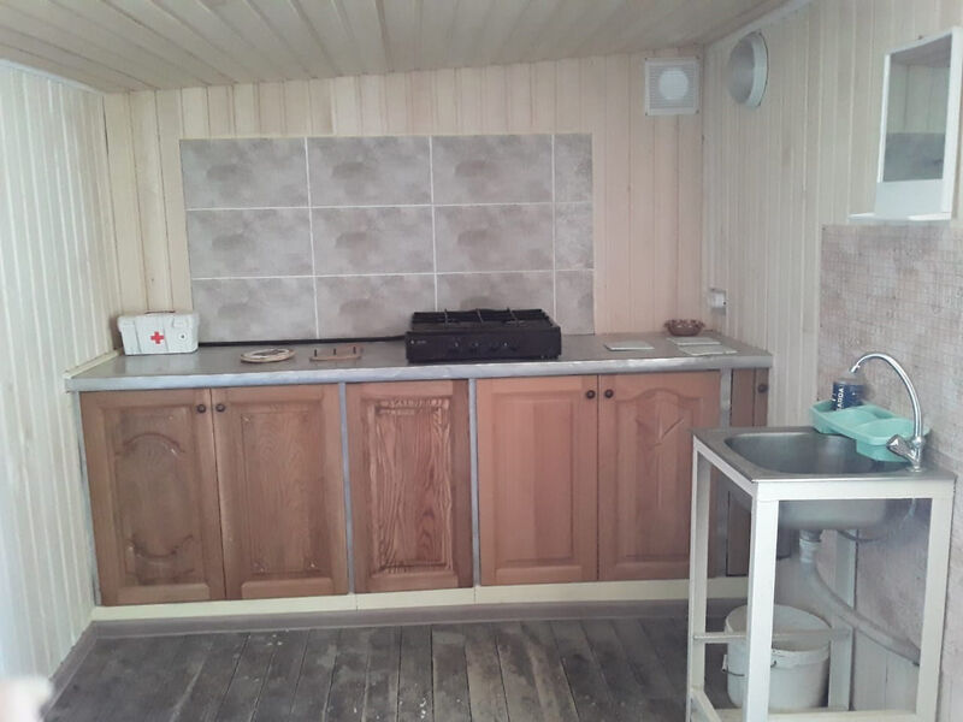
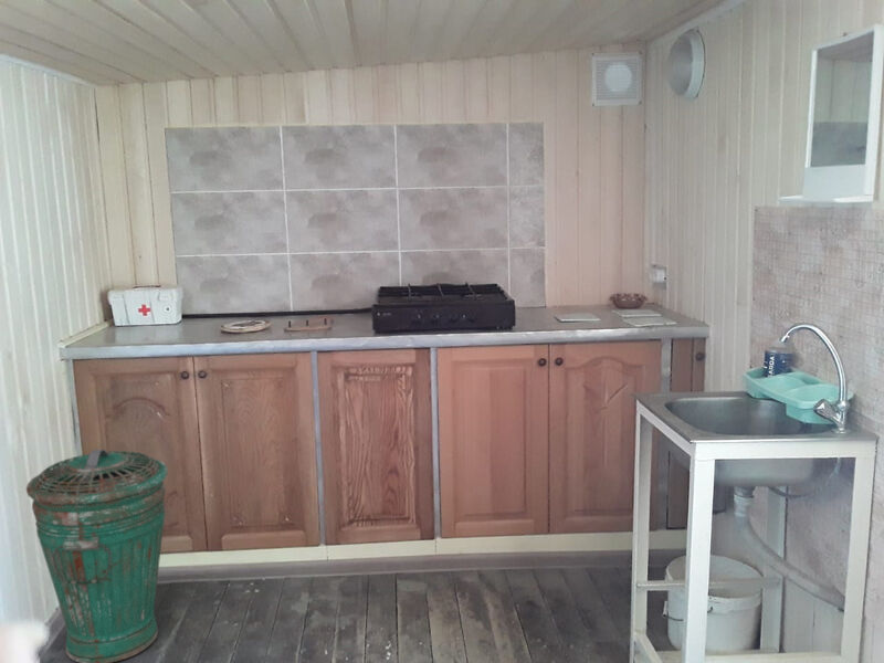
+ trash can [25,449,169,663]
